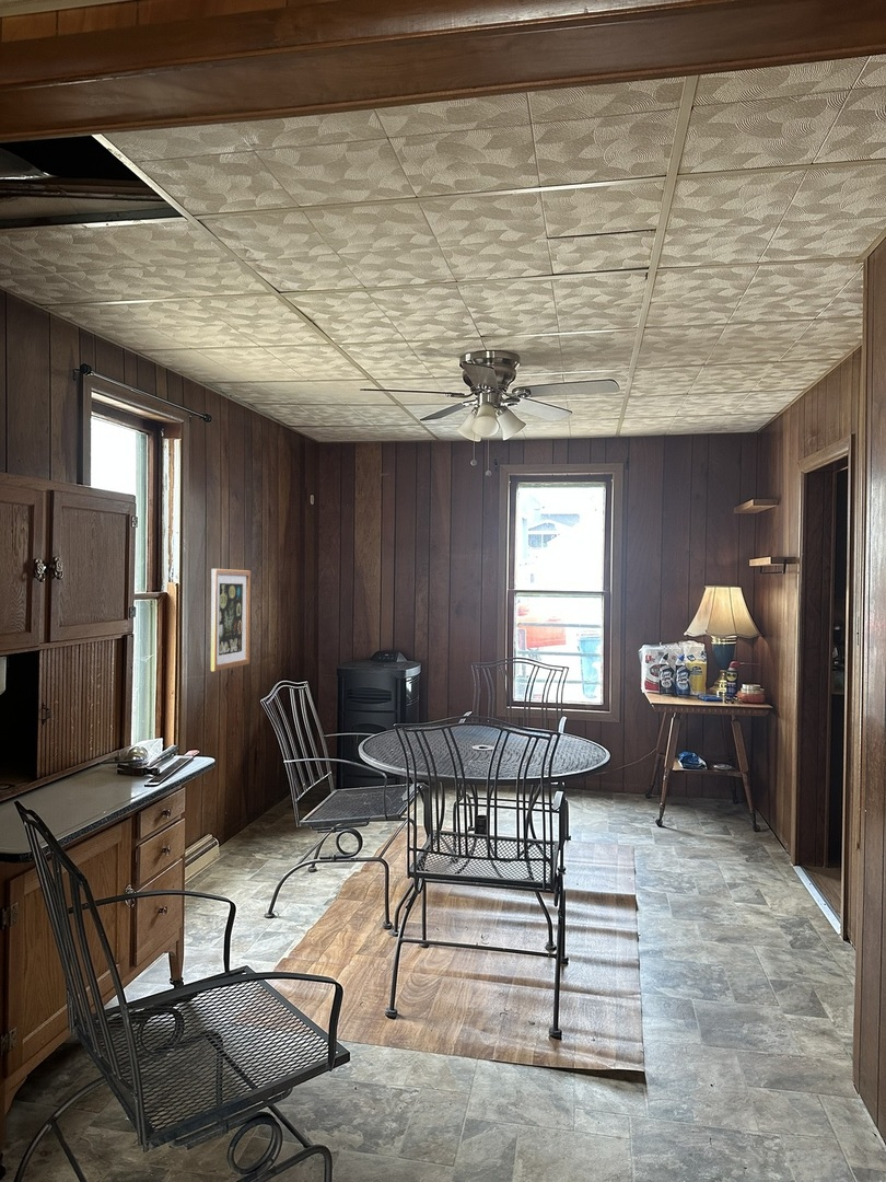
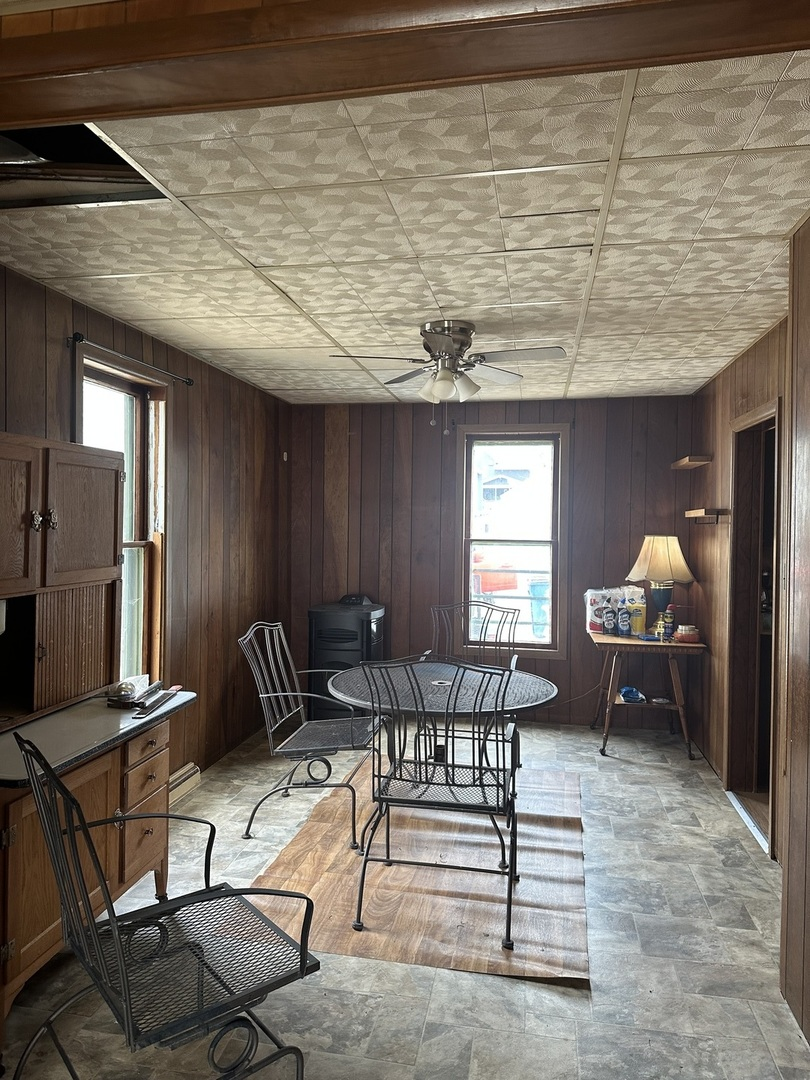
- wall art [210,568,252,672]
